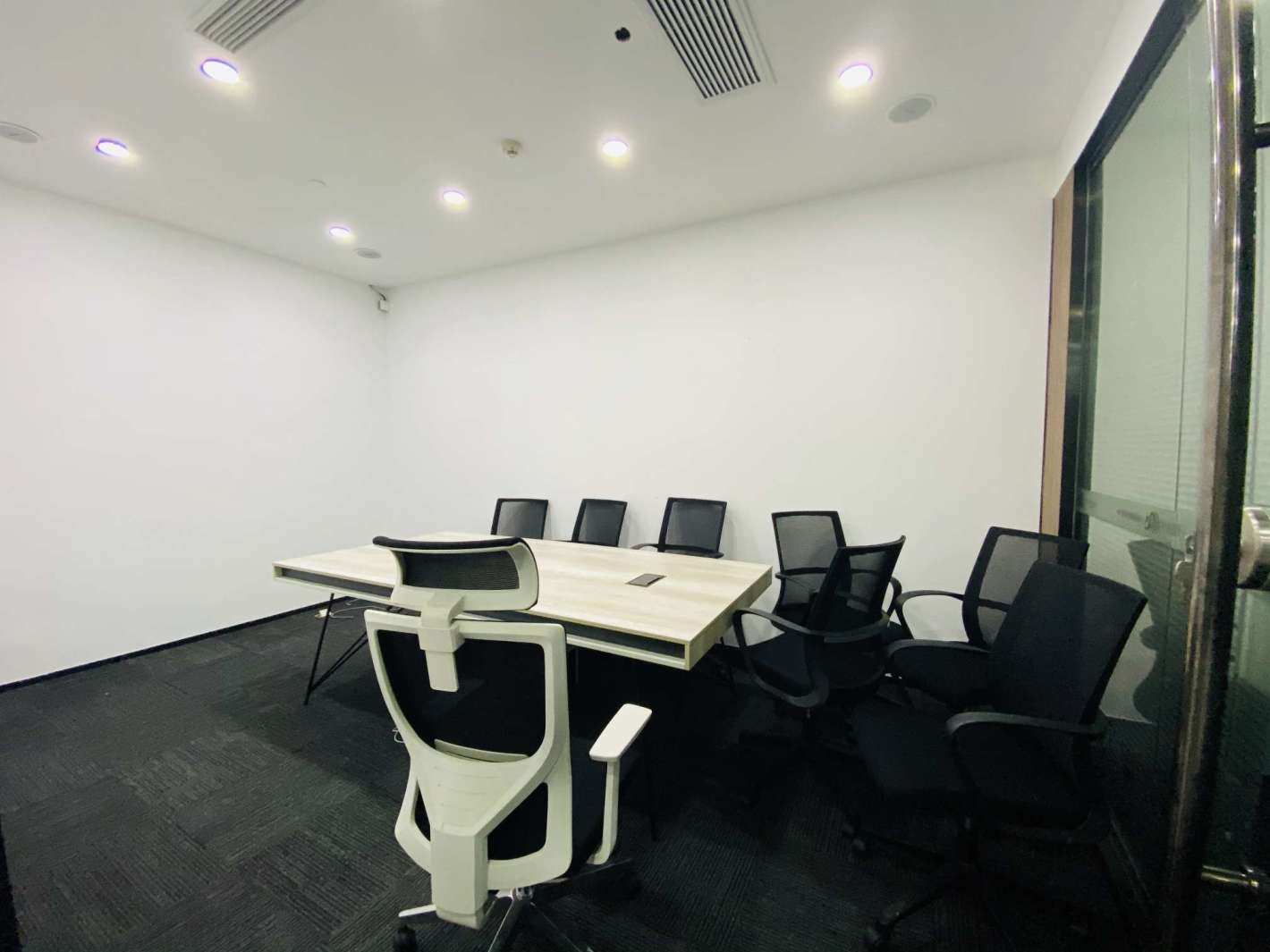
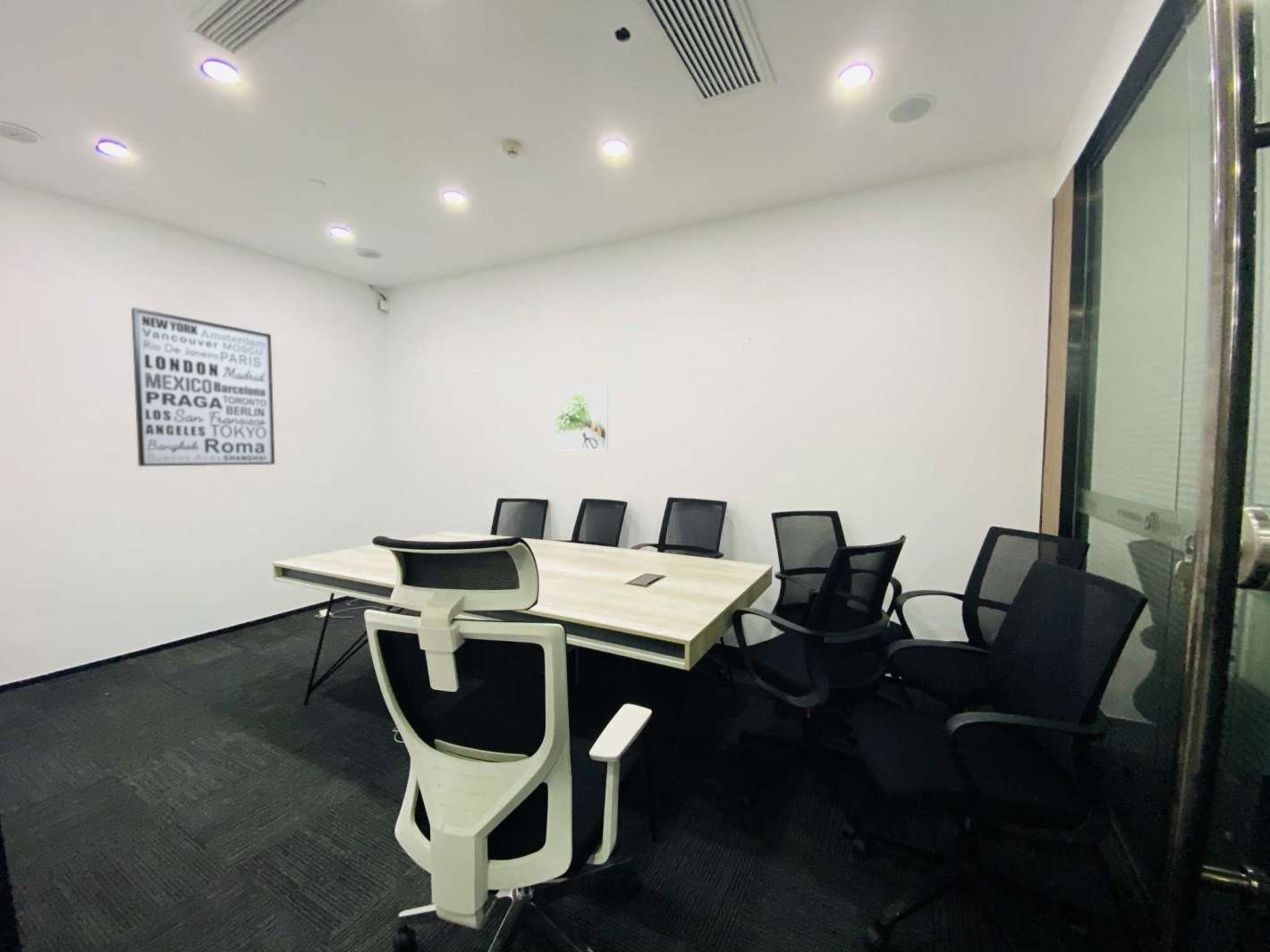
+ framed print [553,383,609,451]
+ wall art [131,307,275,468]
